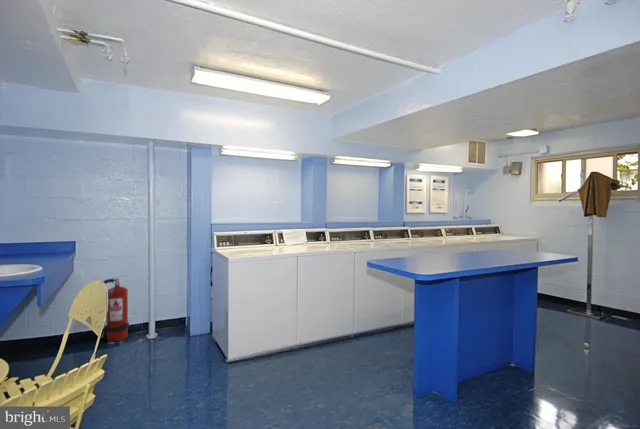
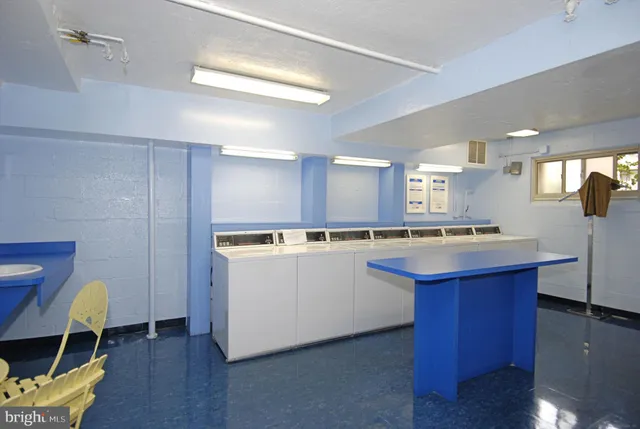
- fire extinguisher [100,273,130,342]
